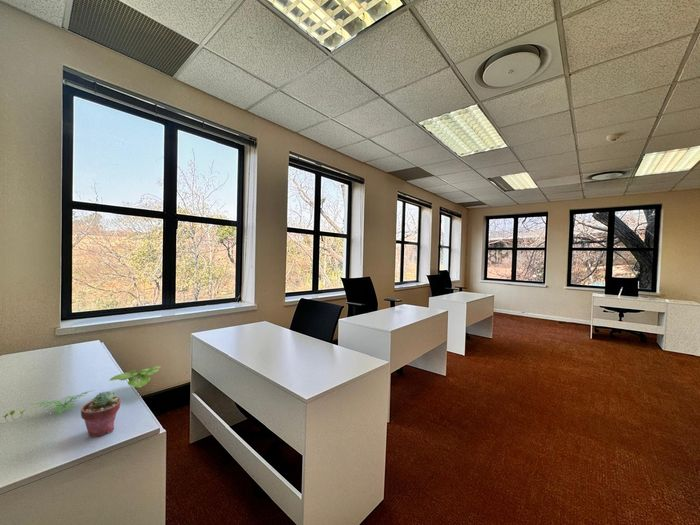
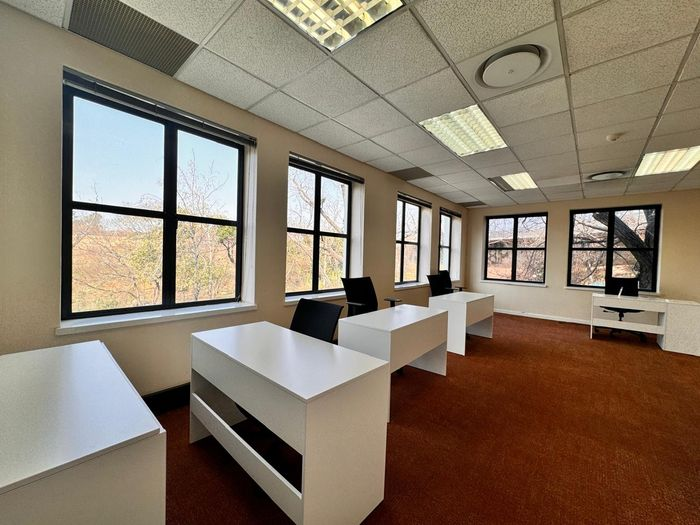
- plant [1,365,162,425]
- potted succulent [80,390,122,438]
